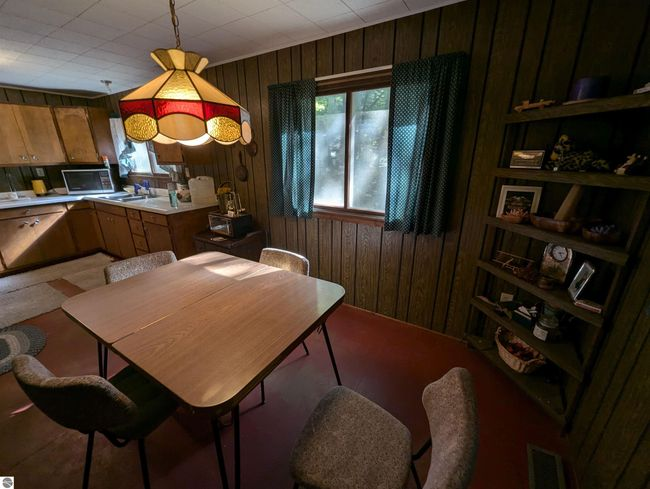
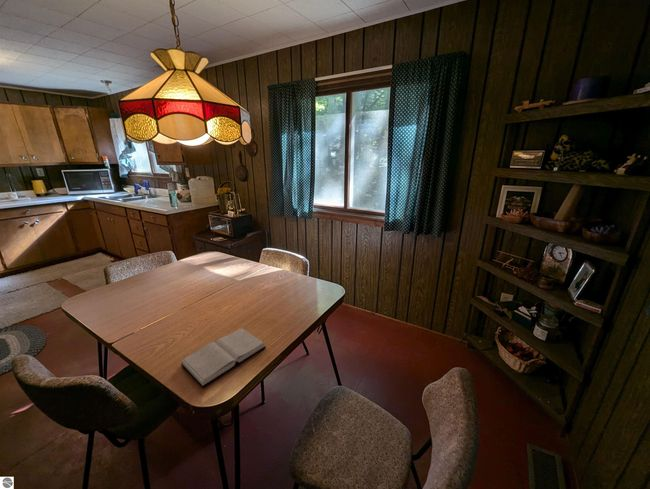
+ hardback book [180,327,267,388]
